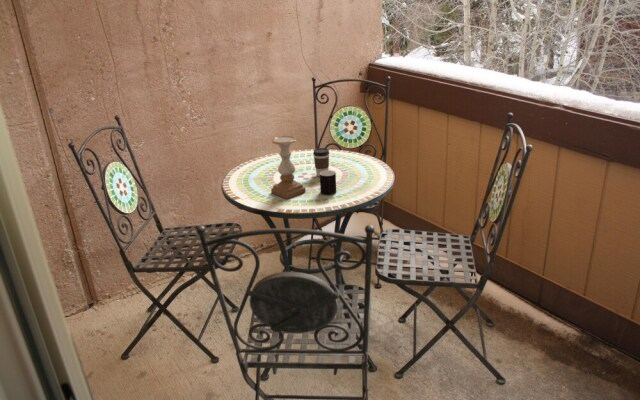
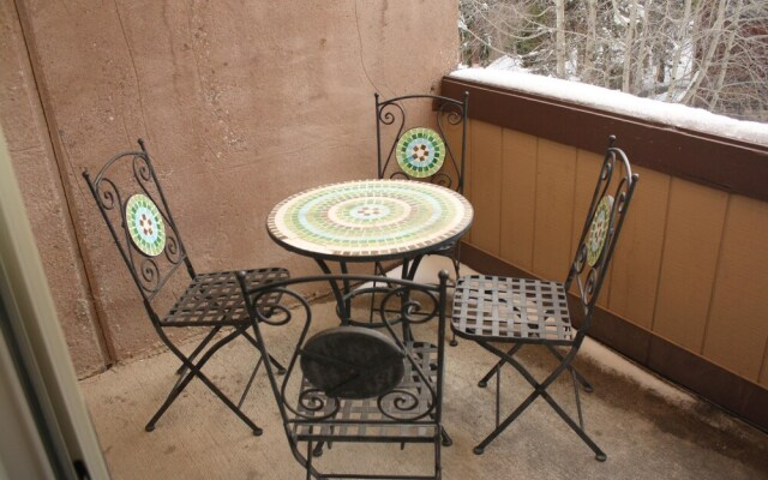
- candle holder [270,135,307,200]
- cup [319,169,337,196]
- coffee cup [312,147,330,178]
